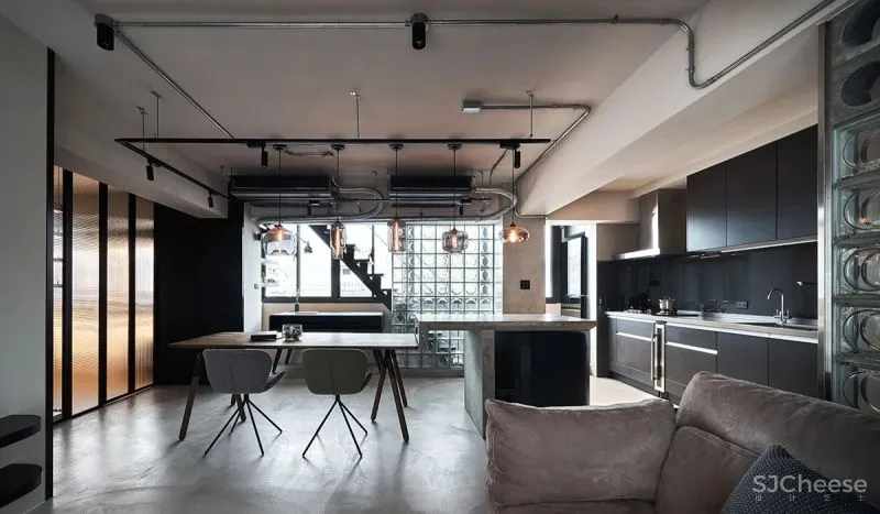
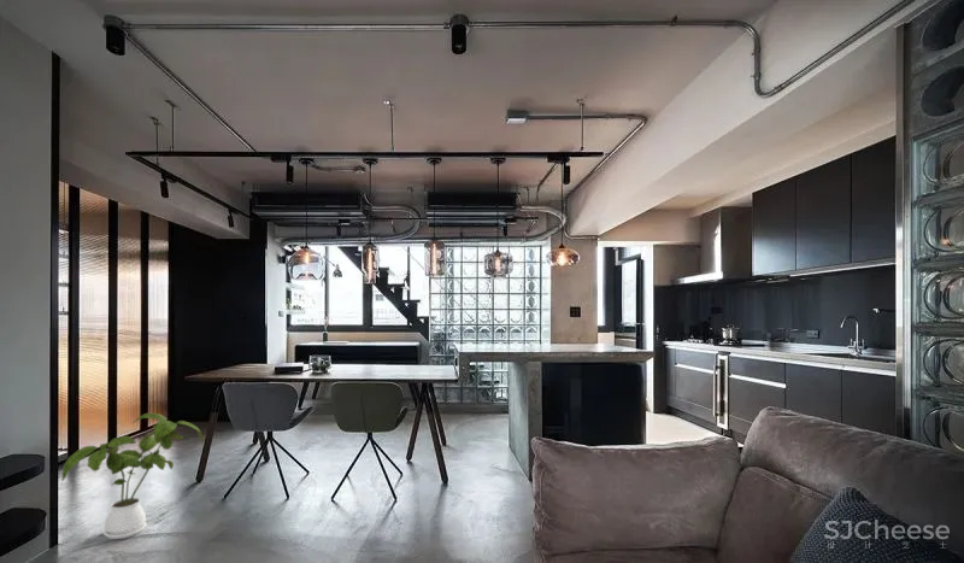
+ house plant [60,412,204,540]
